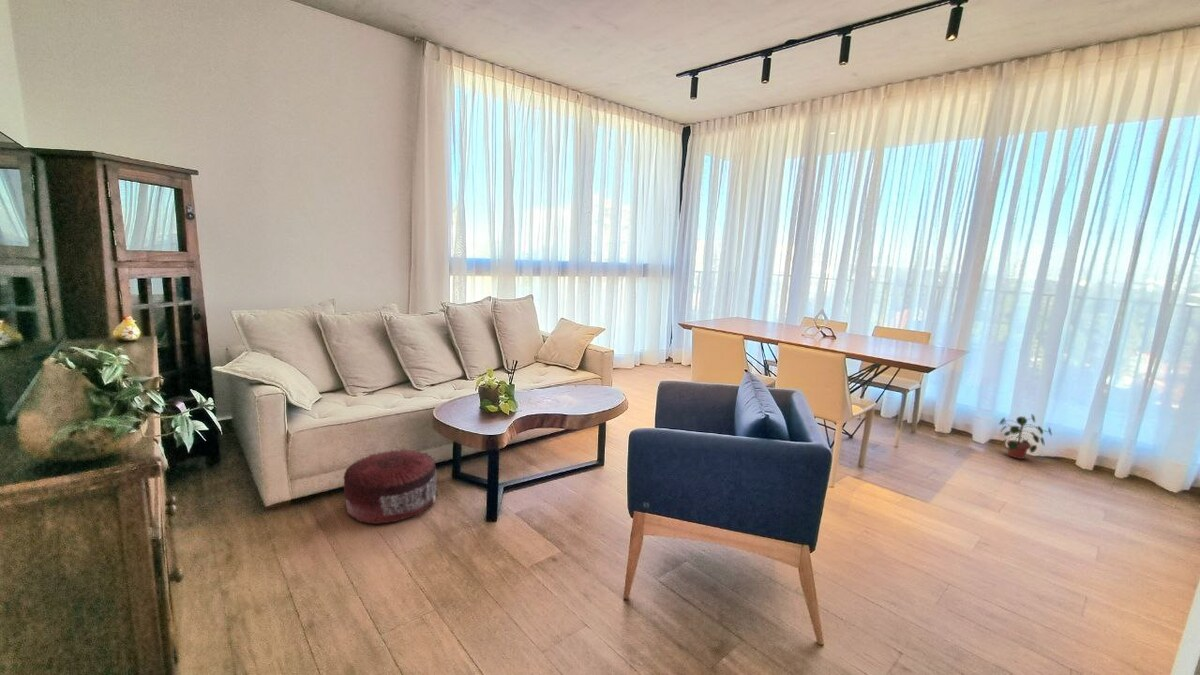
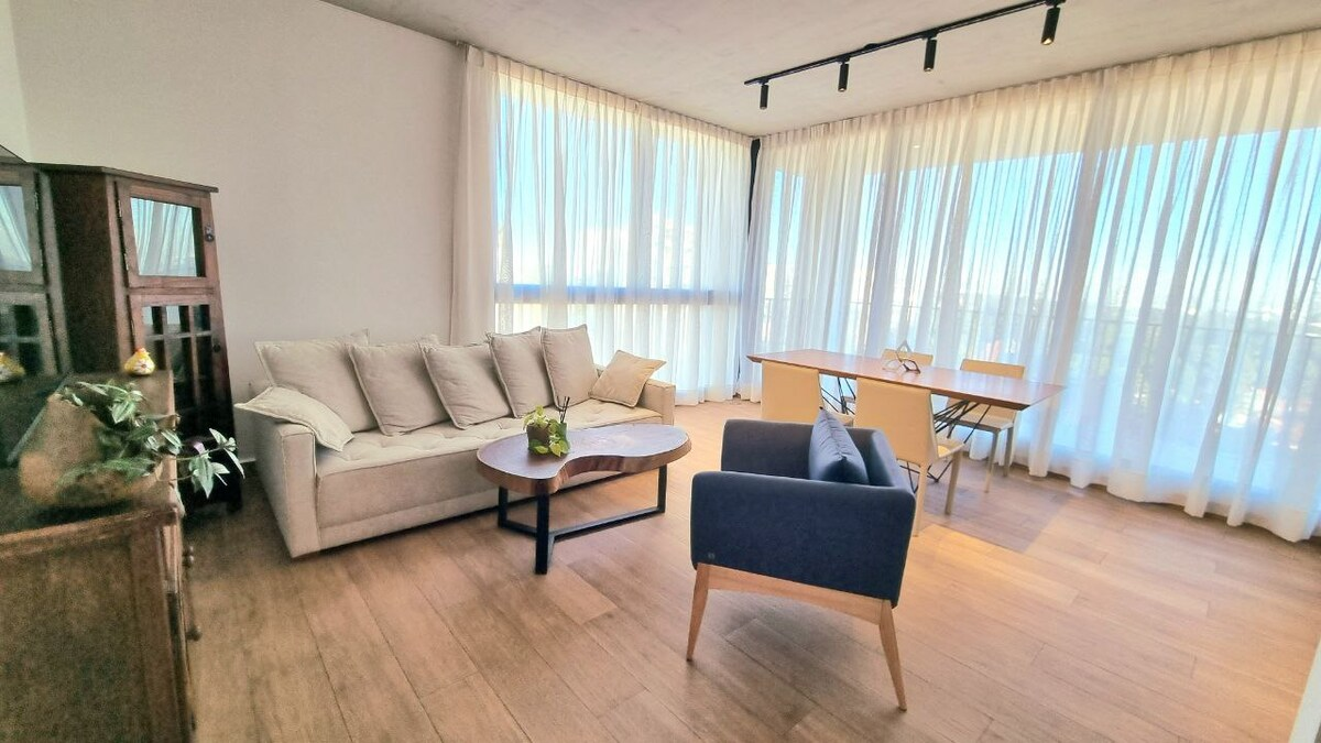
- pouf [342,448,438,525]
- potted plant [998,413,1053,460]
